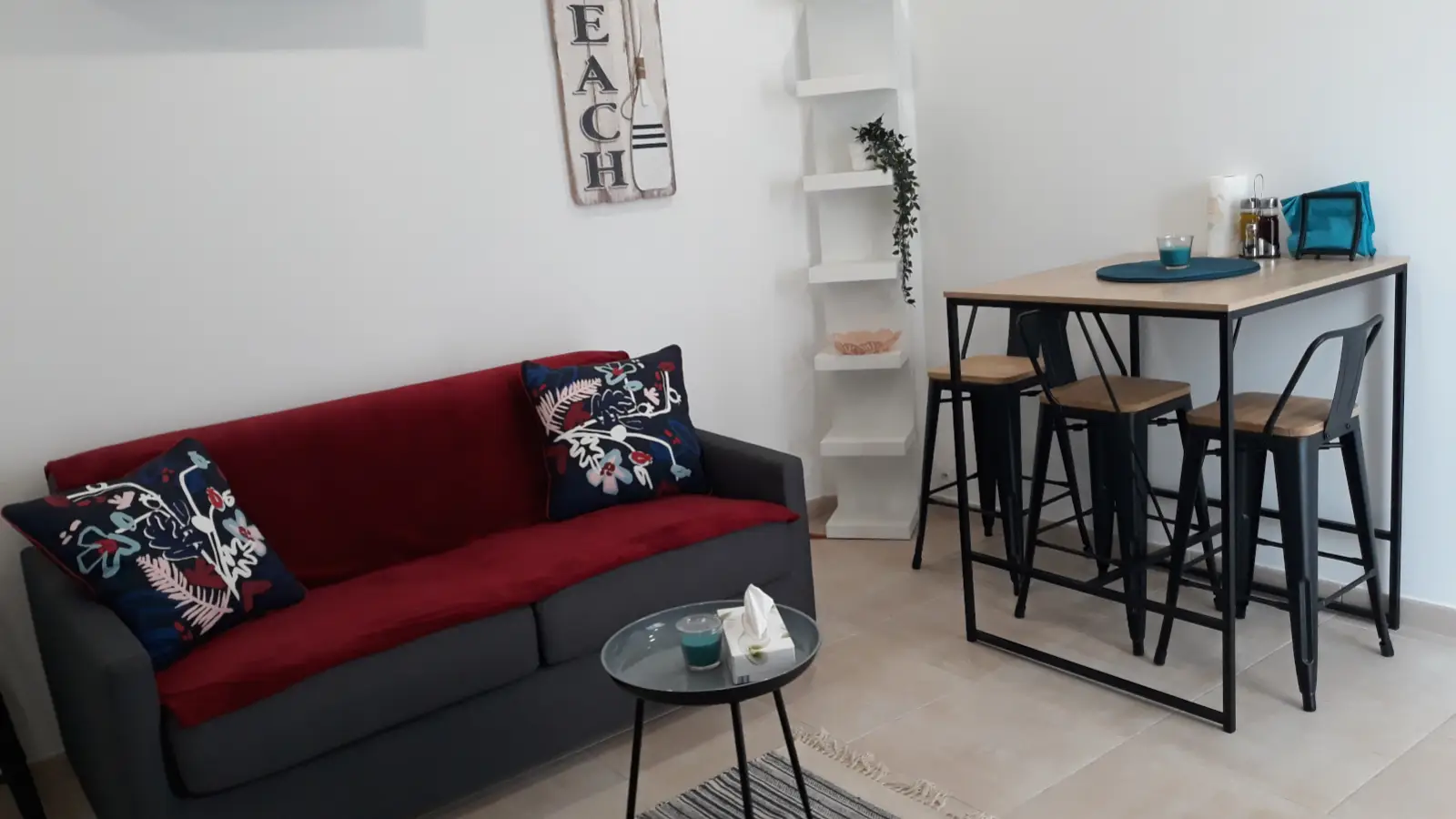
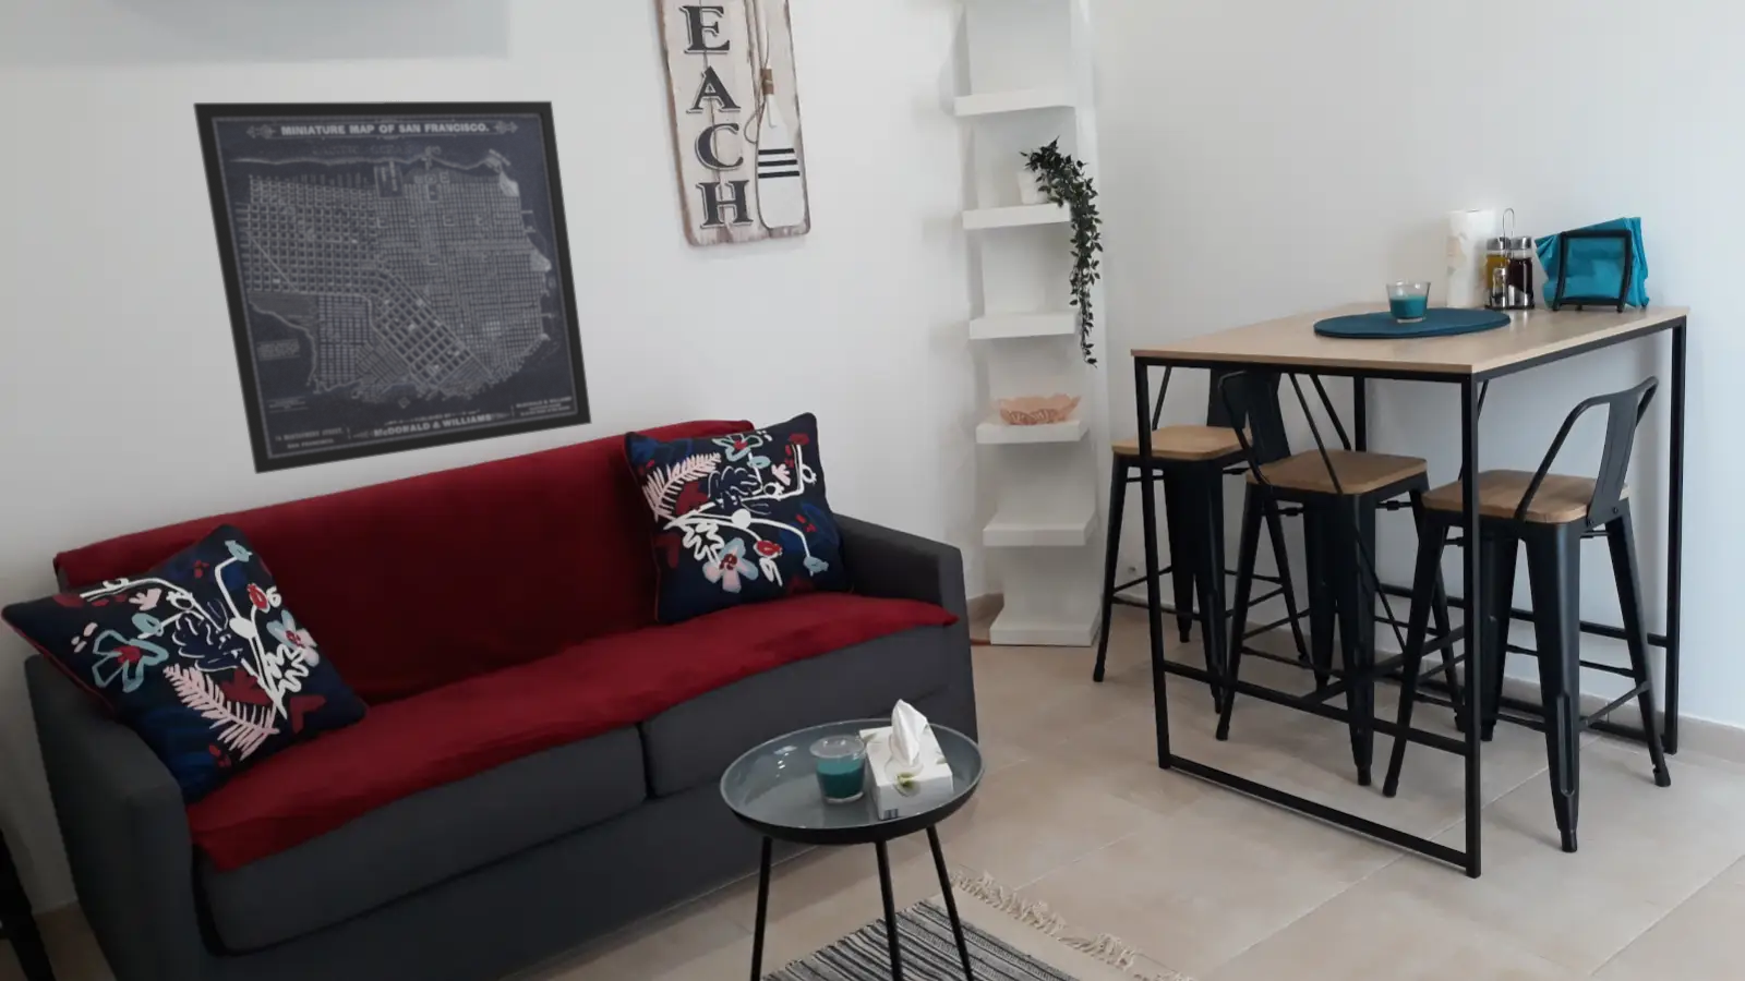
+ wall art [192,101,592,476]
